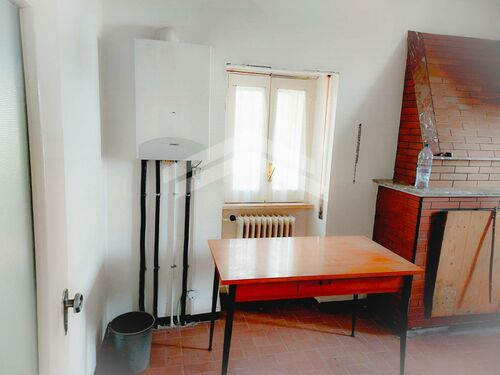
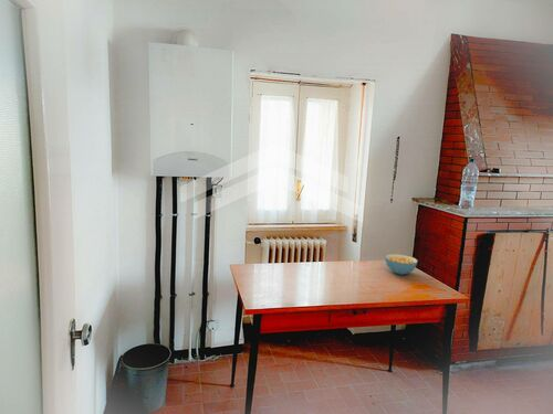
+ cereal bowl [384,253,419,276]
